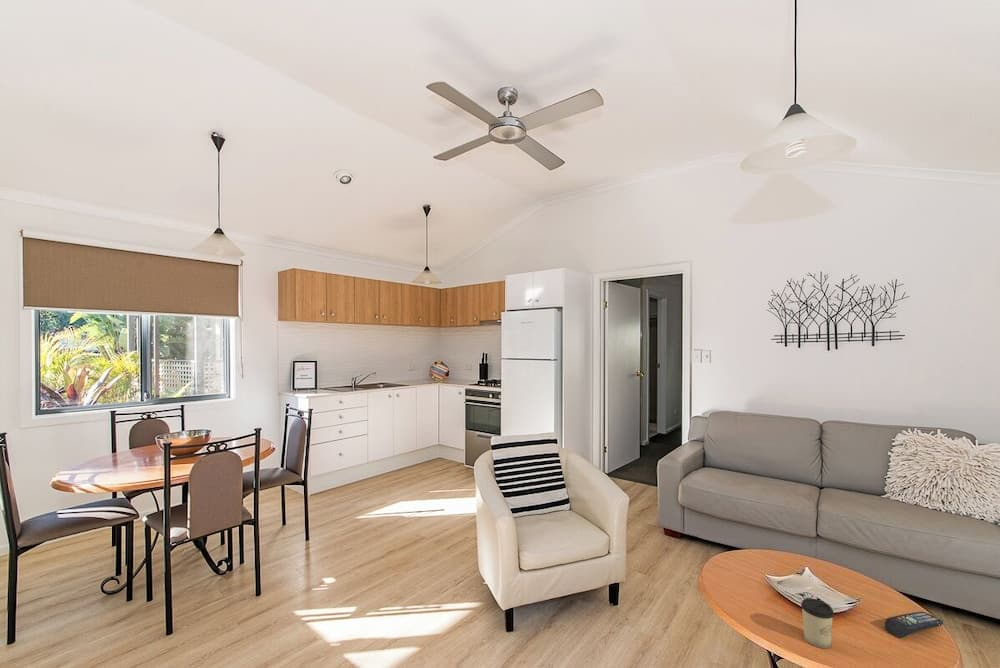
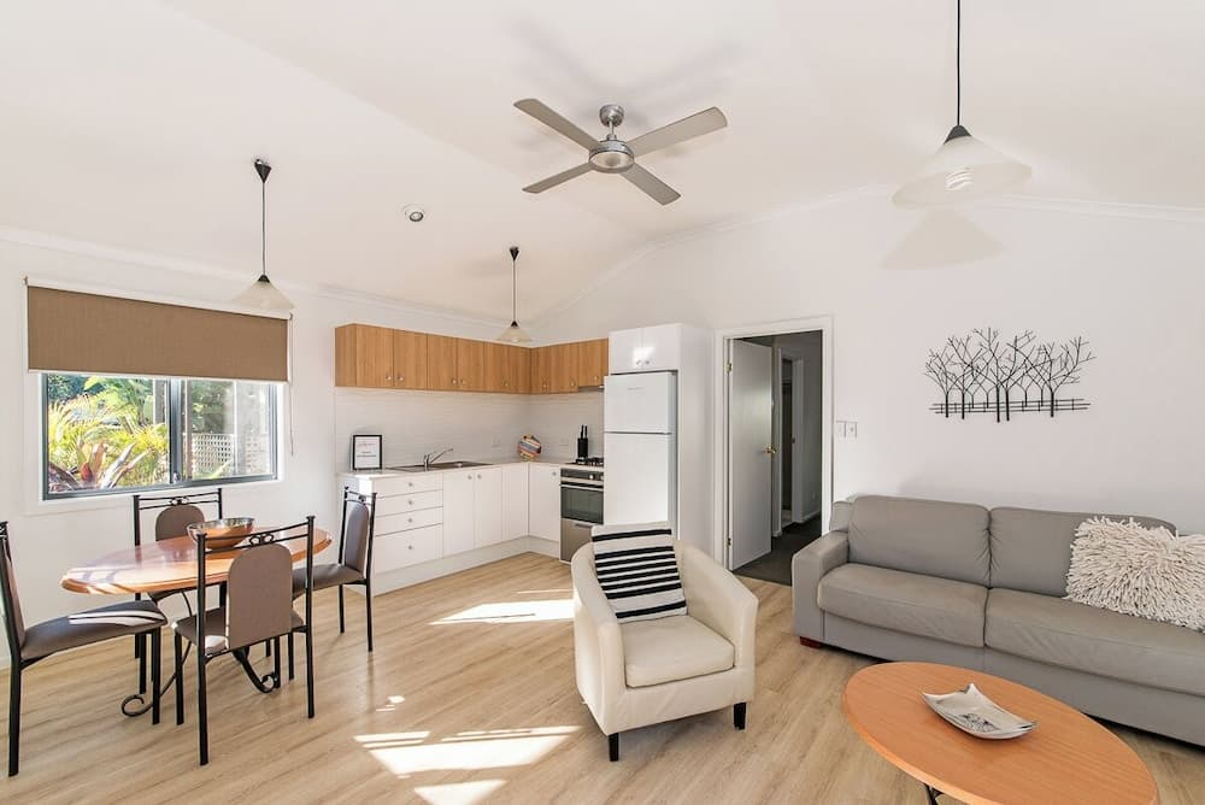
- remote control [884,611,944,639]
- cup [800,597,835,649]
